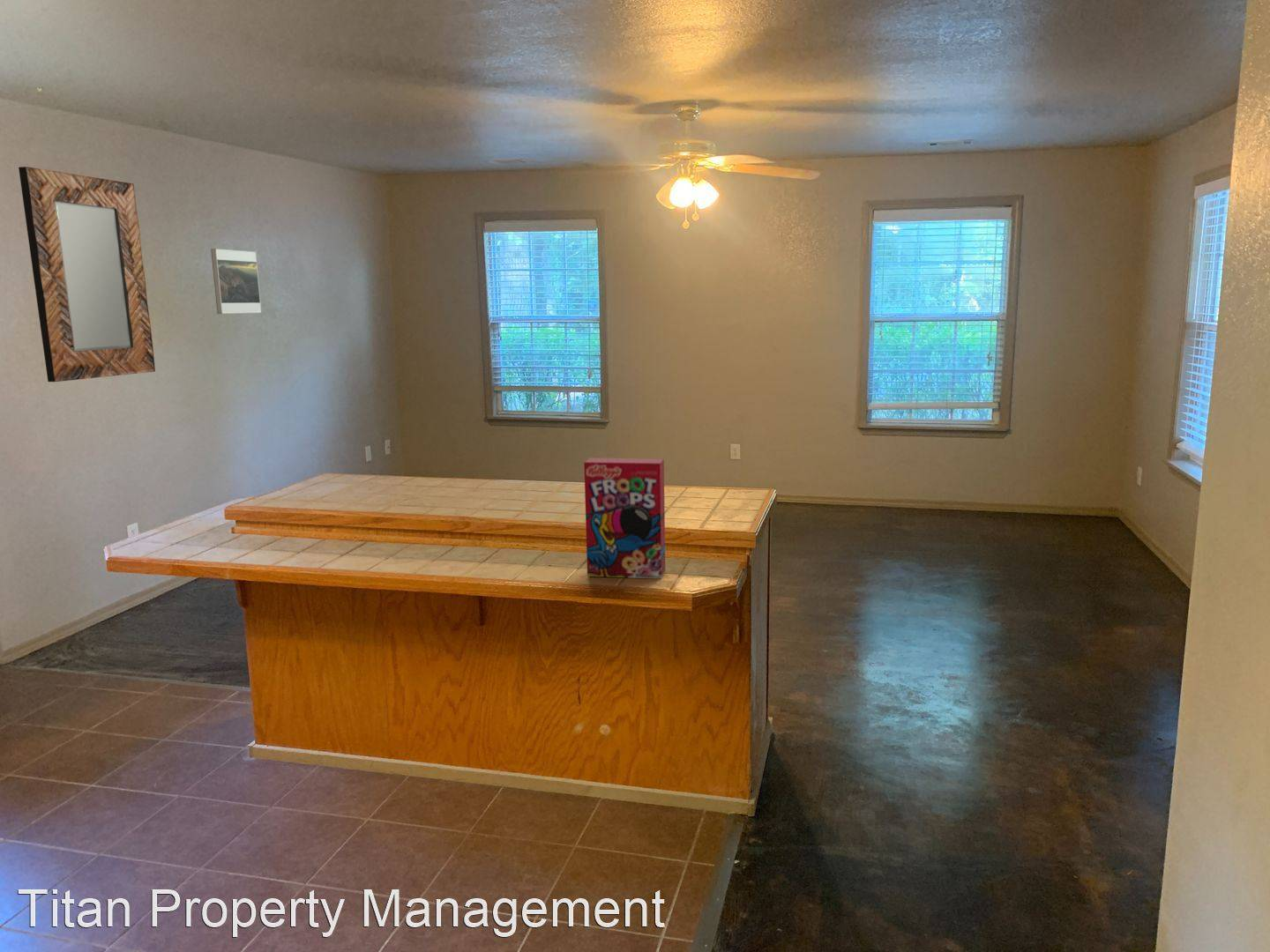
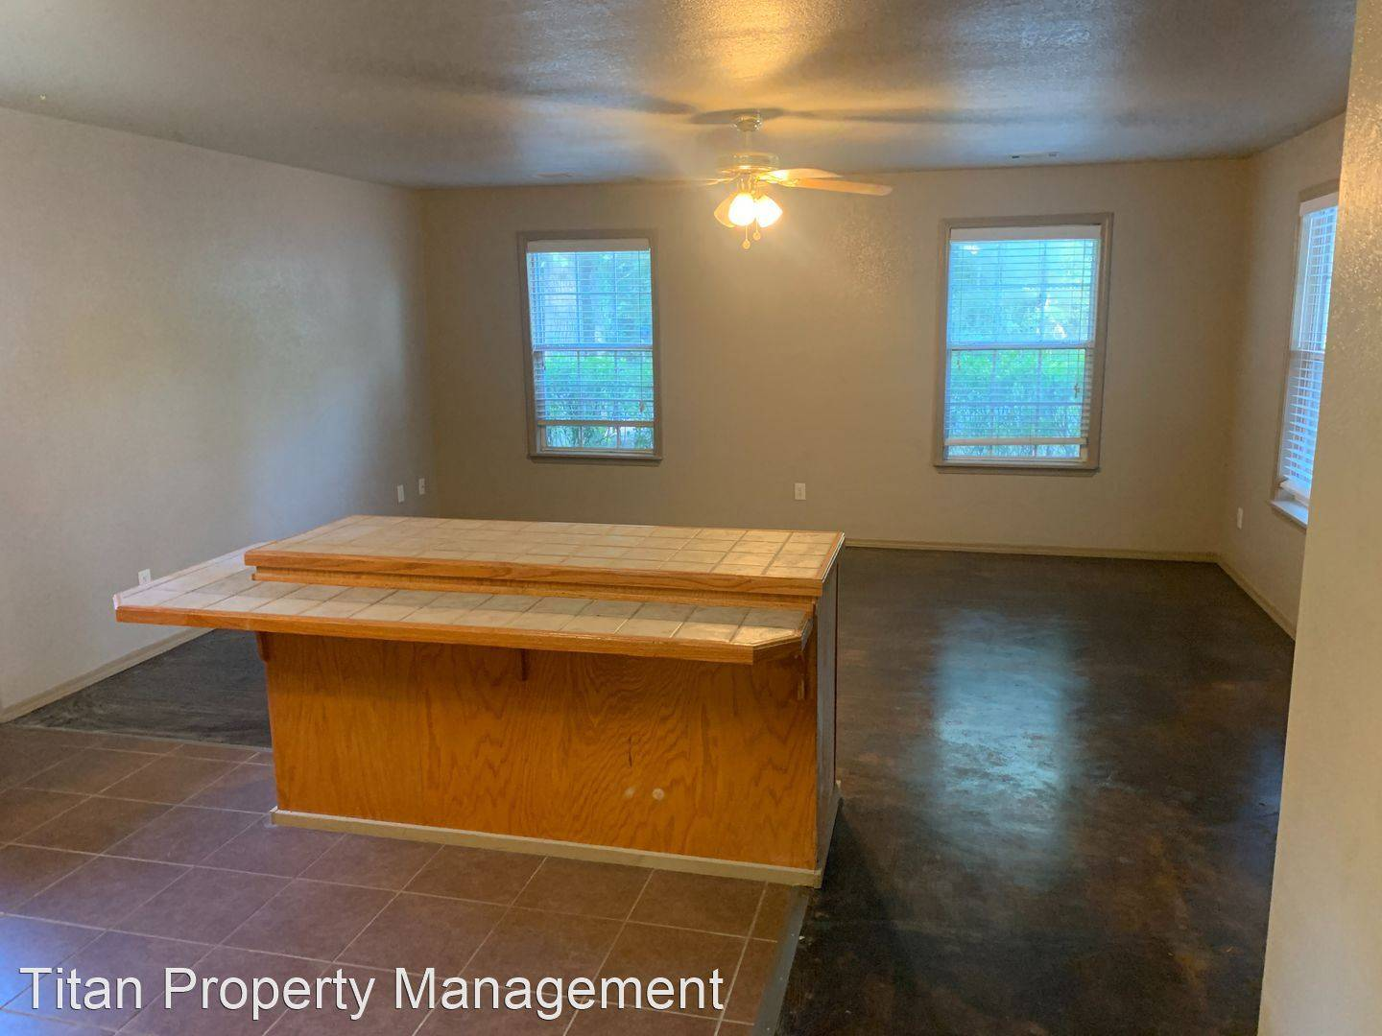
- home mirror [18,166,156,383]
- cereal box [583,457,666,580]
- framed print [210,248,262,315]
